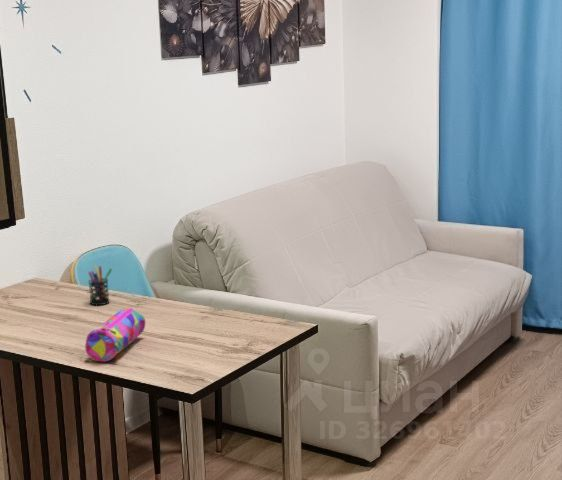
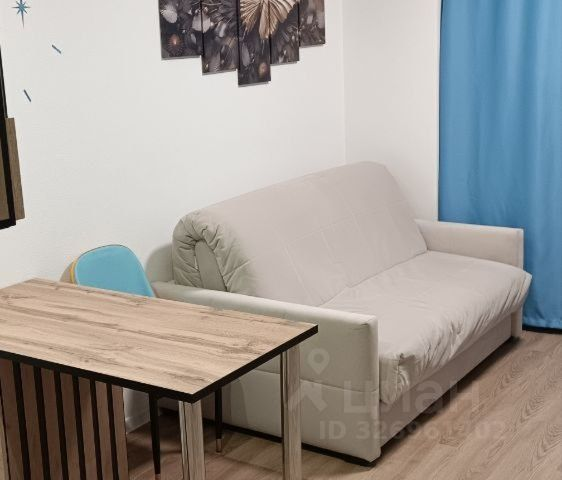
- pen holder [87,265,113,306]
- pencil case [84,307,146,363]
